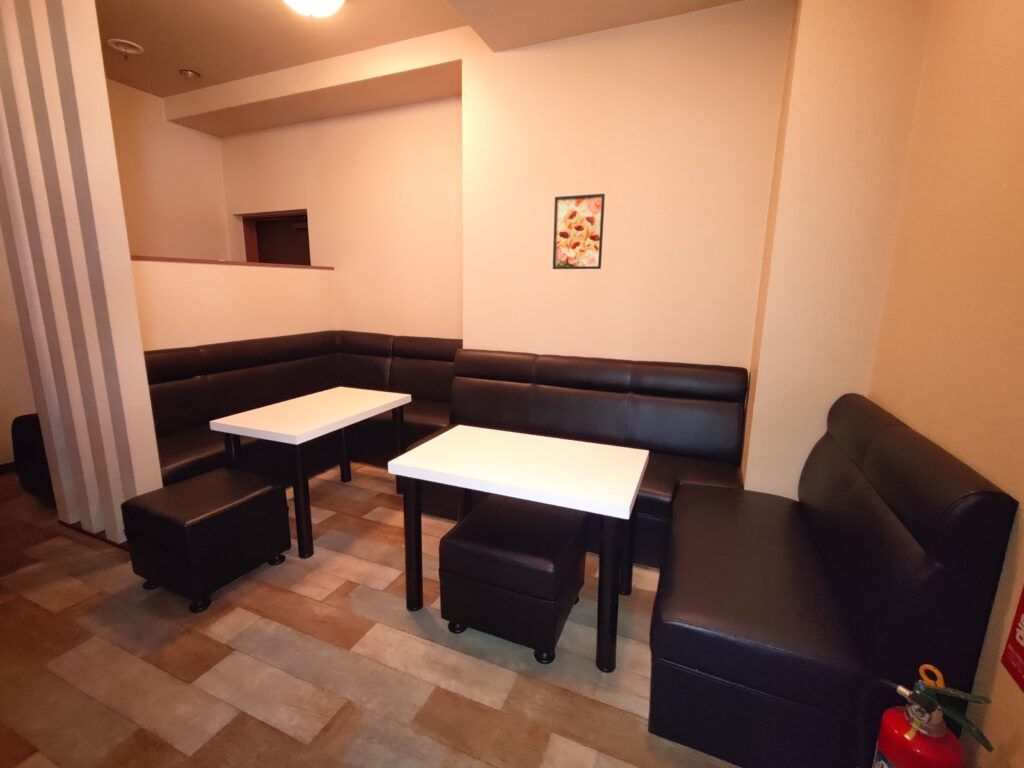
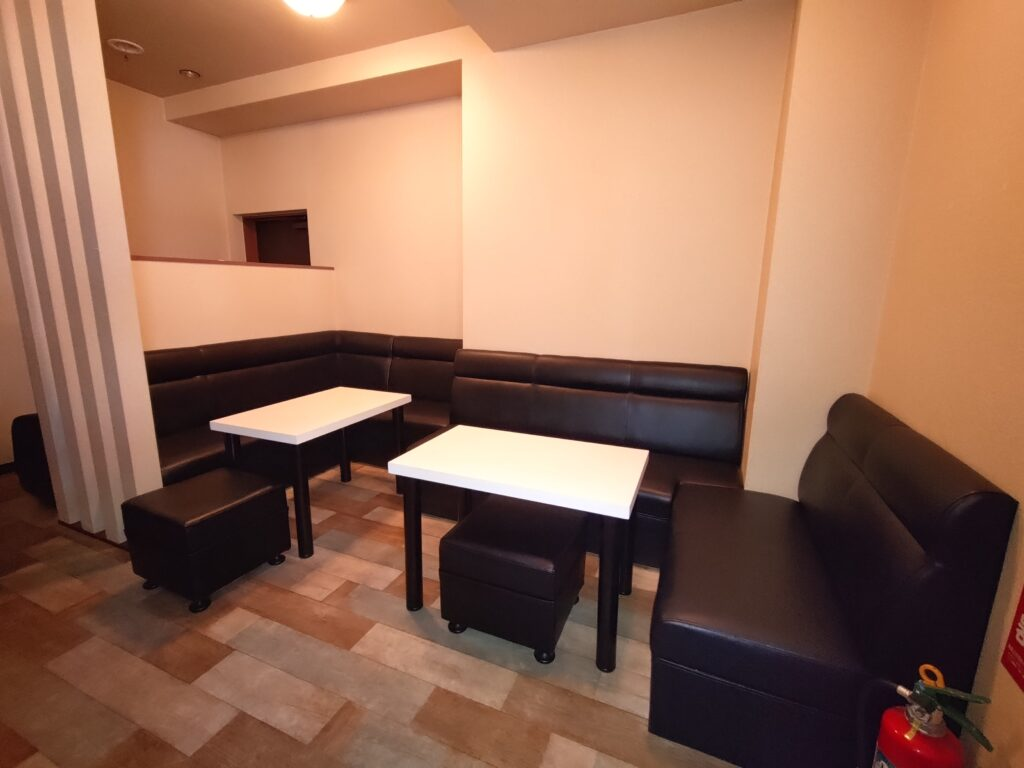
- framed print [552,193,606,270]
